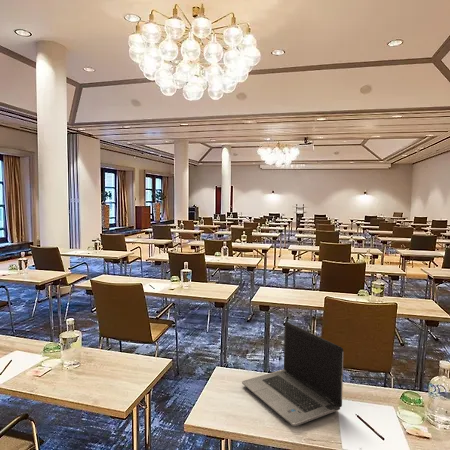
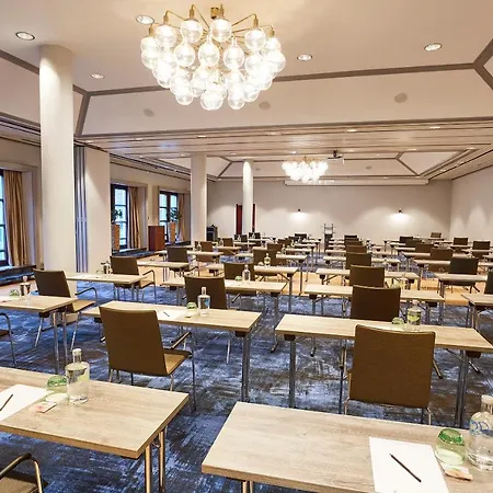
- laptop computer [241,321,345,427]
